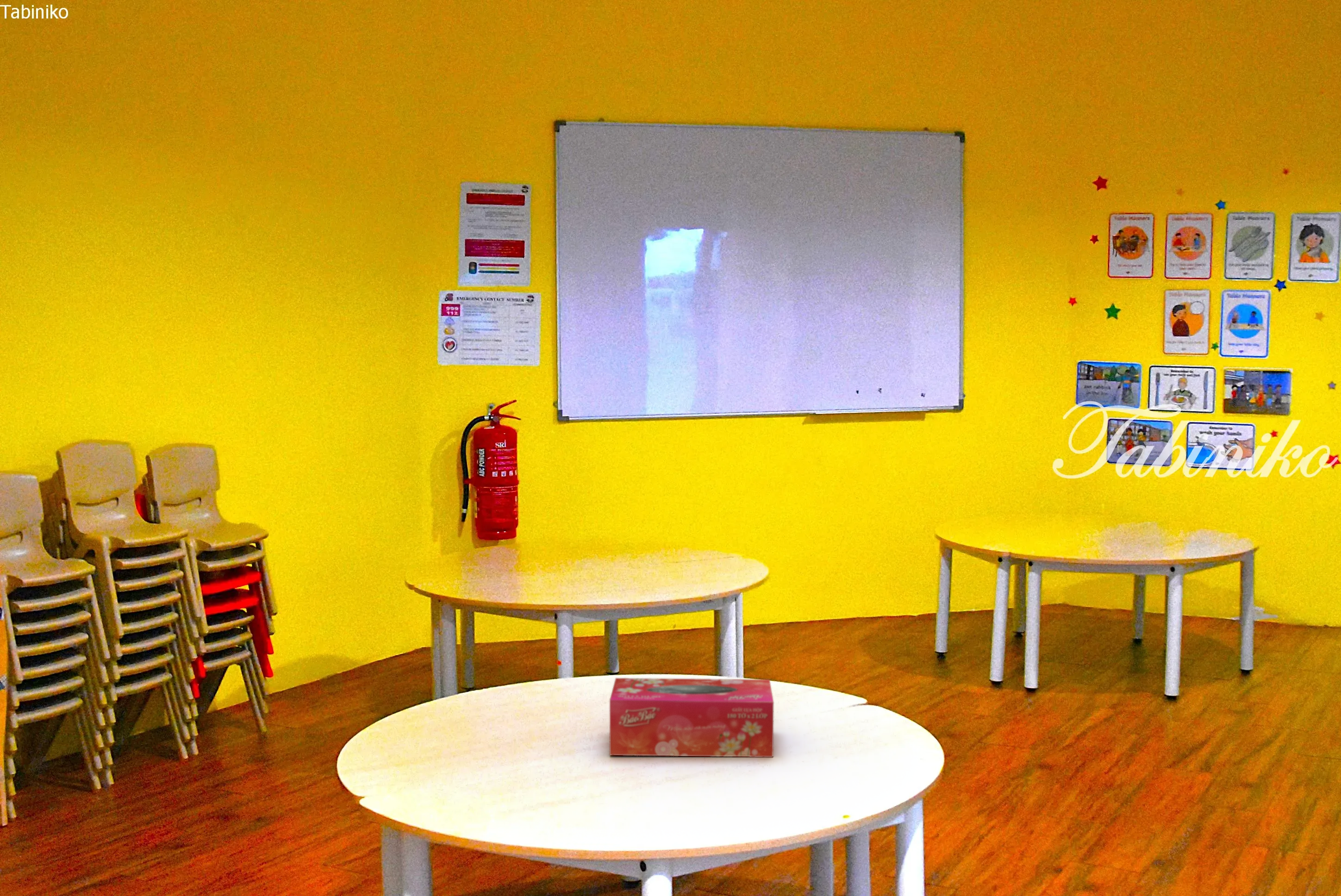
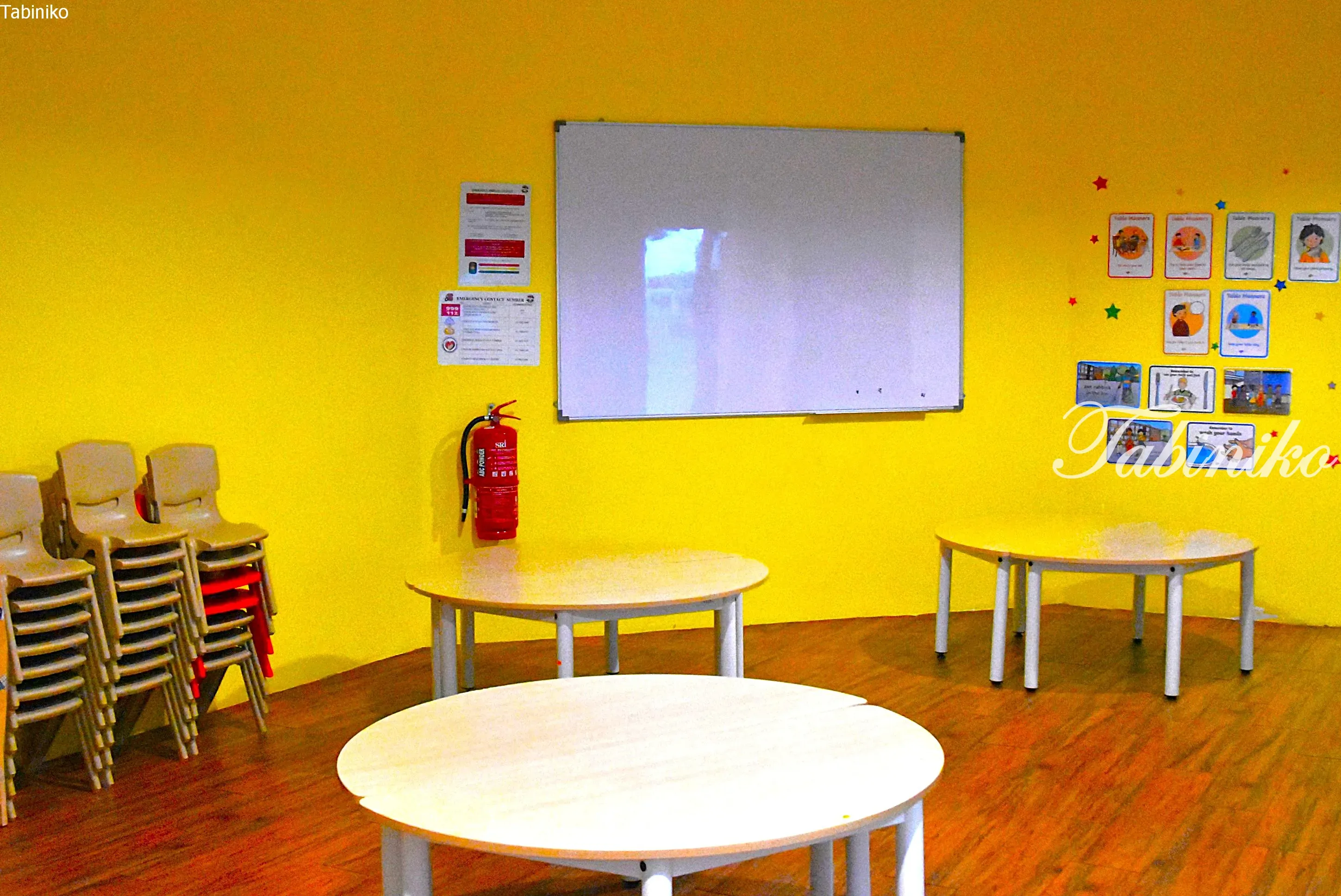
- tissue box [609,678,774,758]
